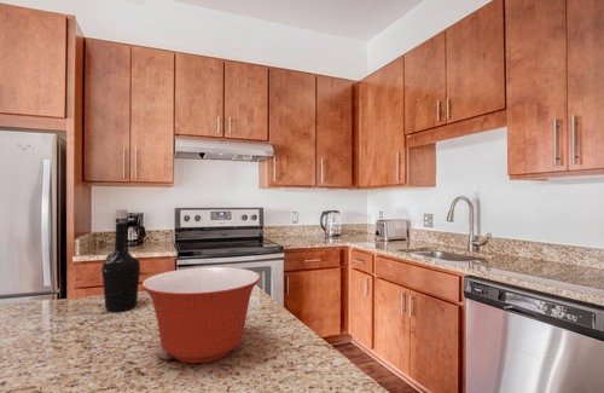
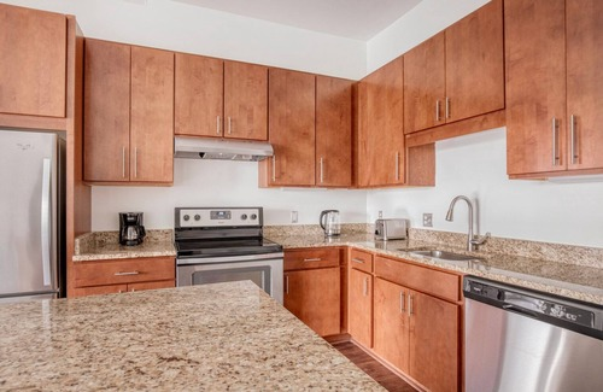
- bottle [101,208,141,312]
- mixing bowl [140,266,261,364]
